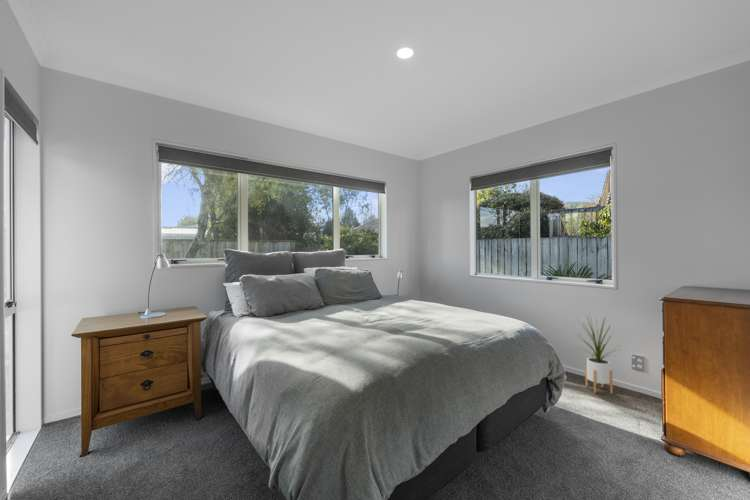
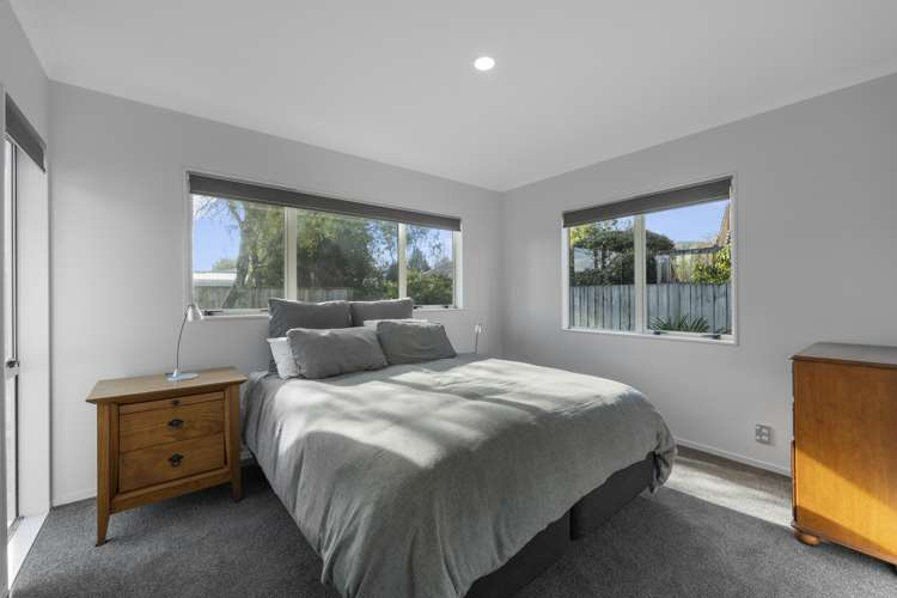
- house plant [573,311,625,395]
